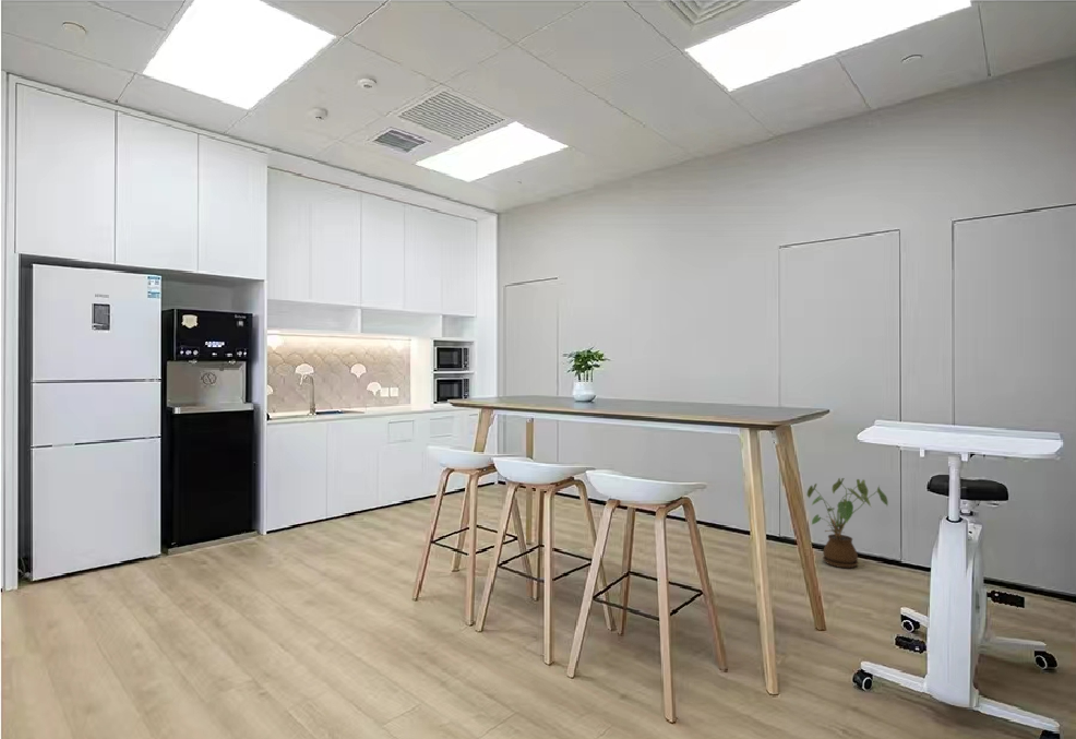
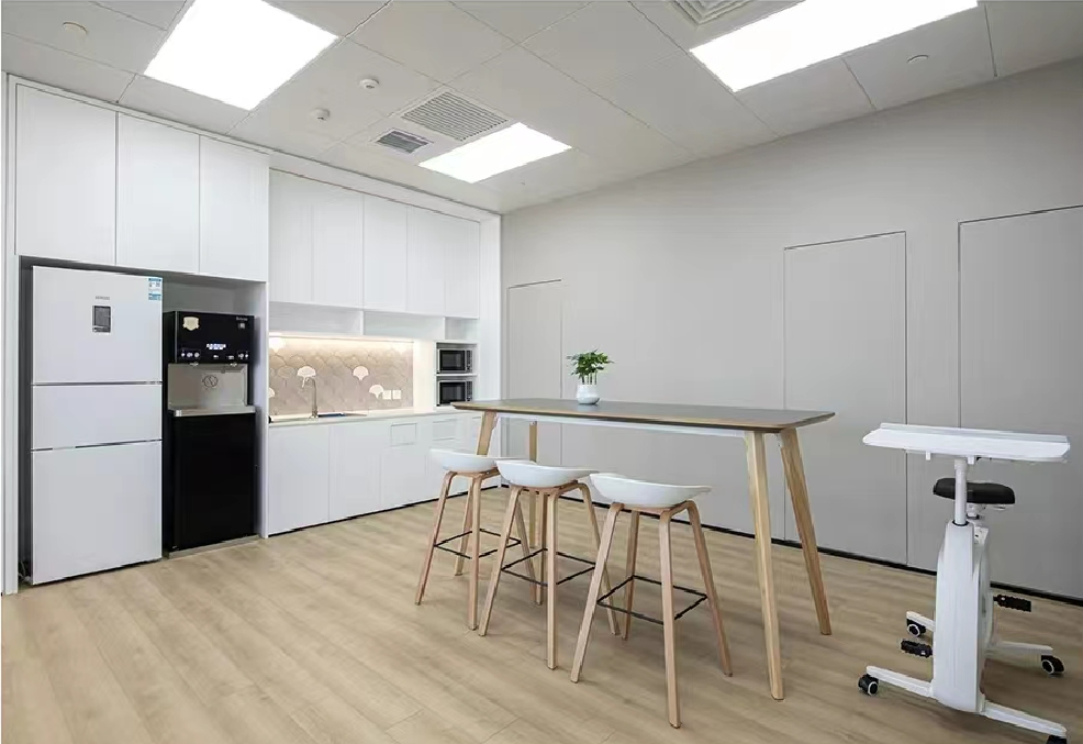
- house plant [806,477,889,569]
